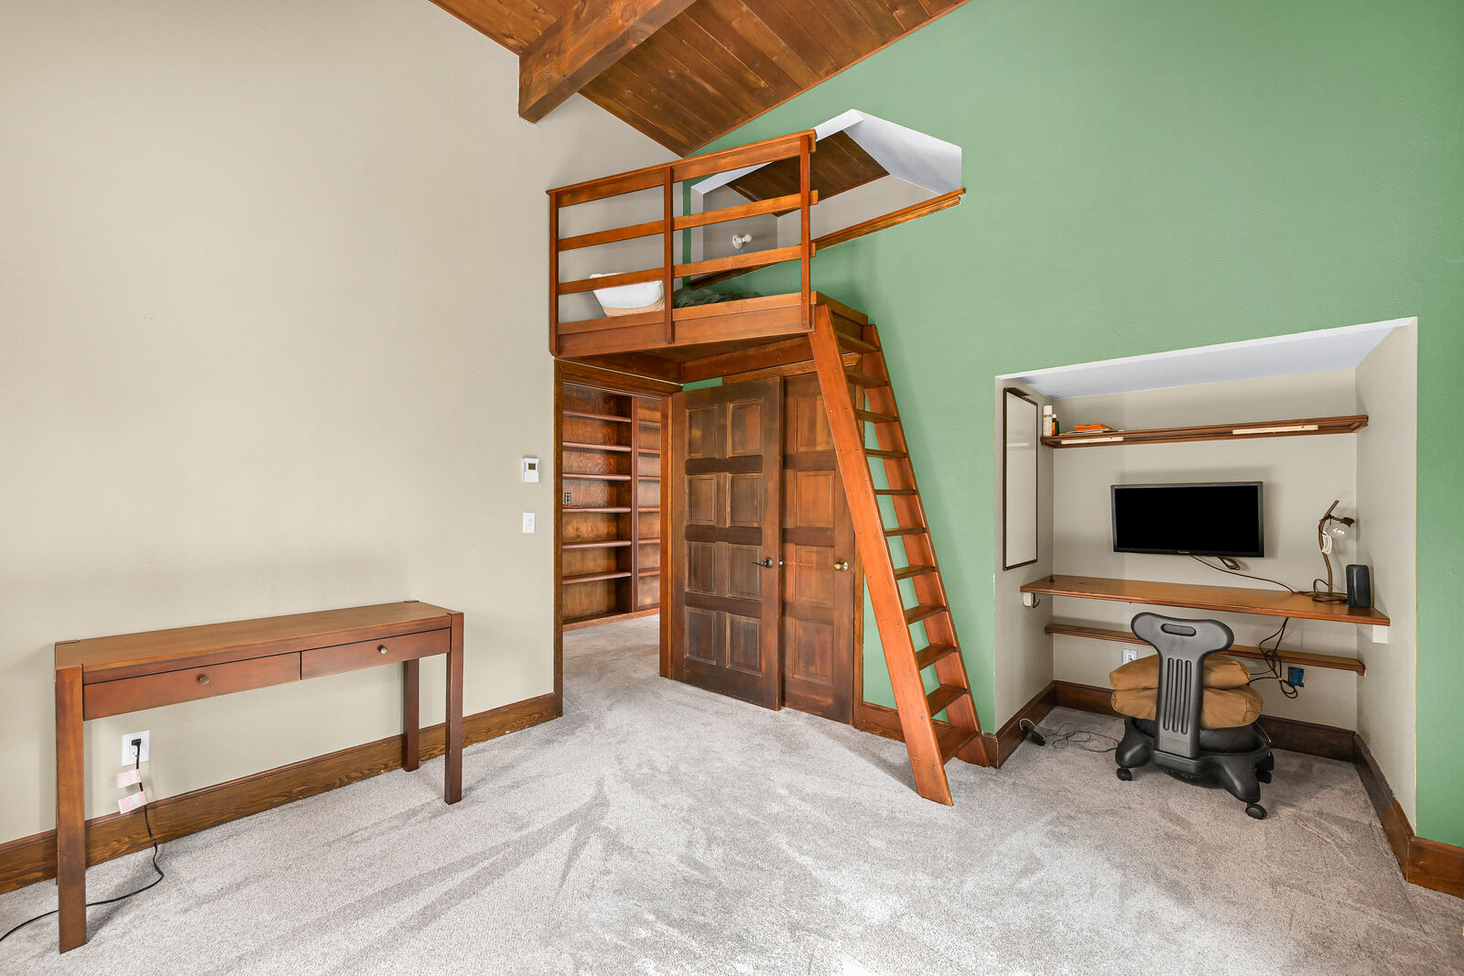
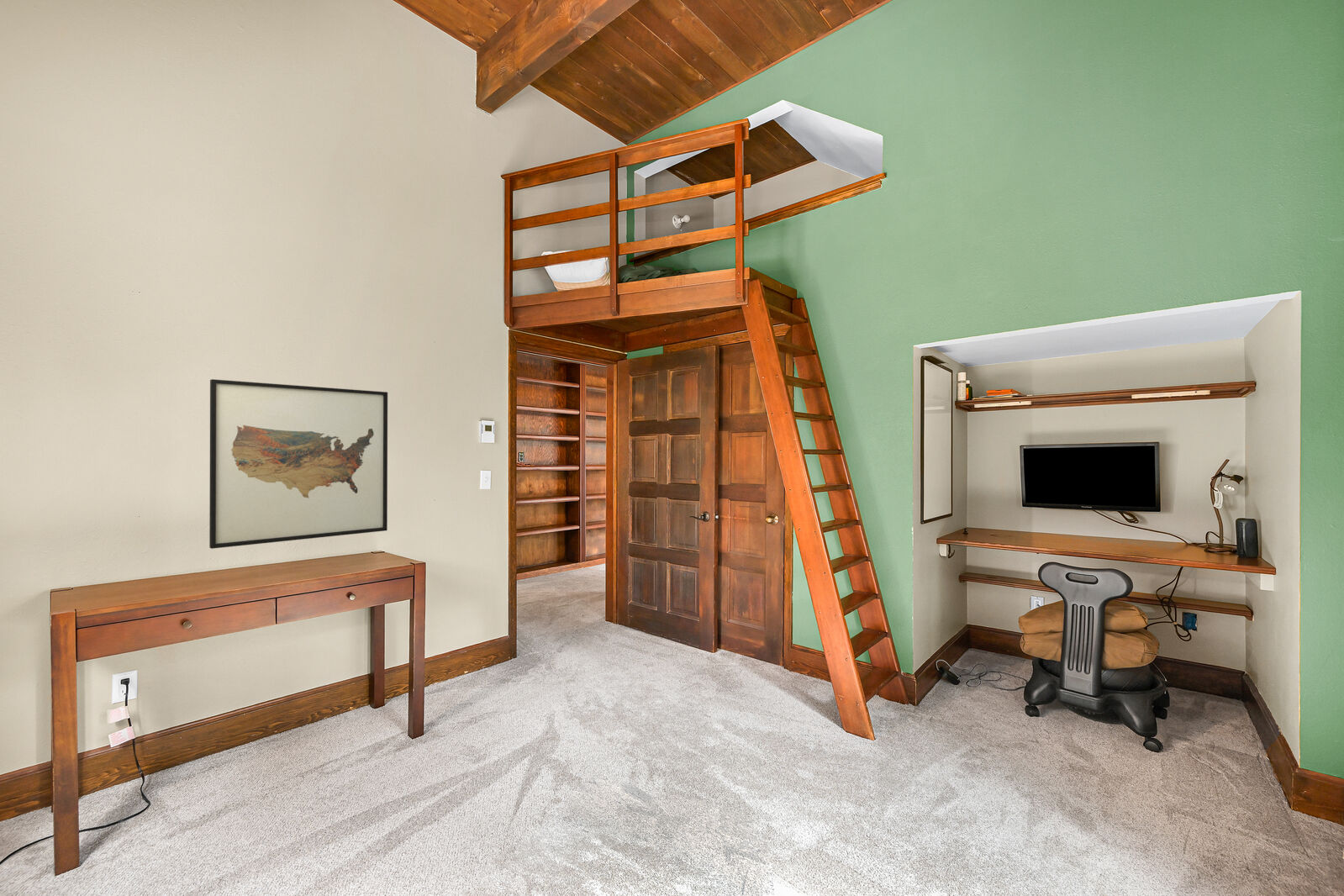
+ wall art [208,378,388,550]
